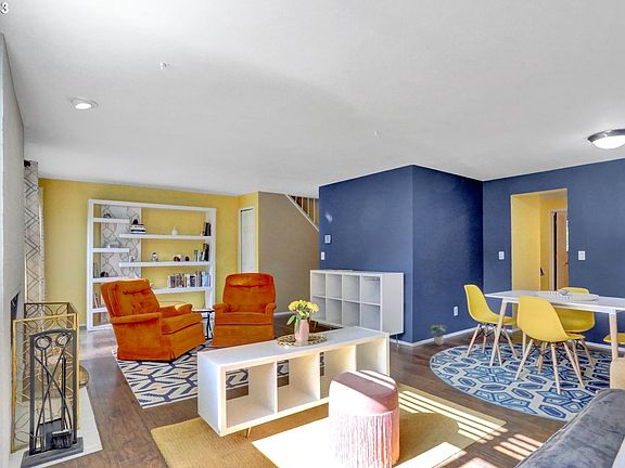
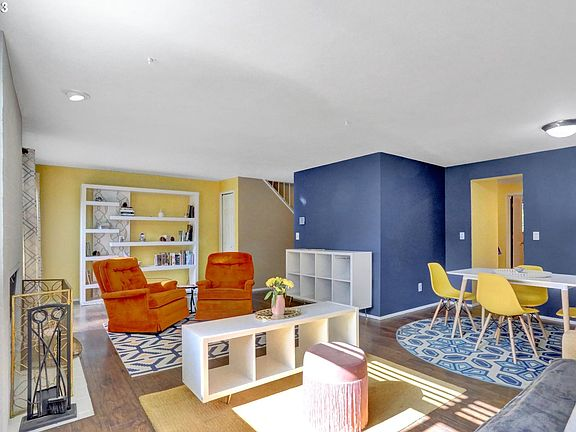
- potted plant [428,324,448,346]
